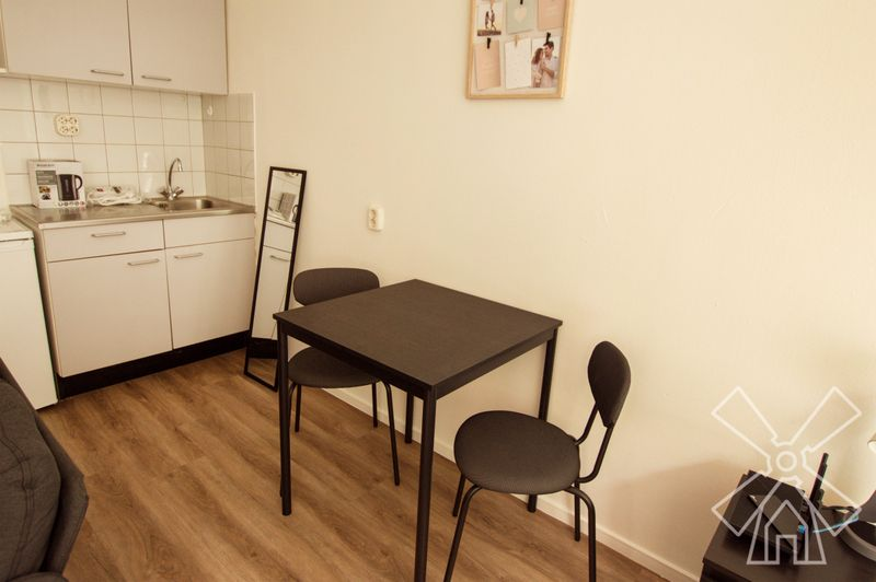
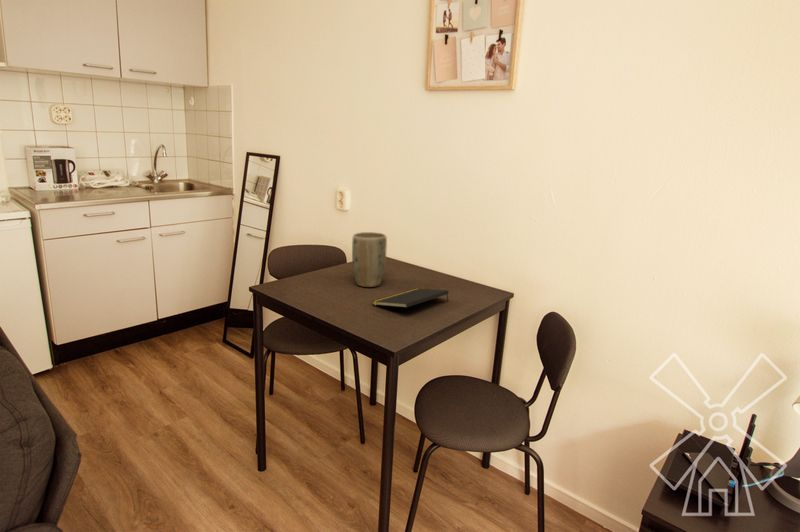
+ plant pot [351,231,388,288]
+ notepad [371,288,450,309]
